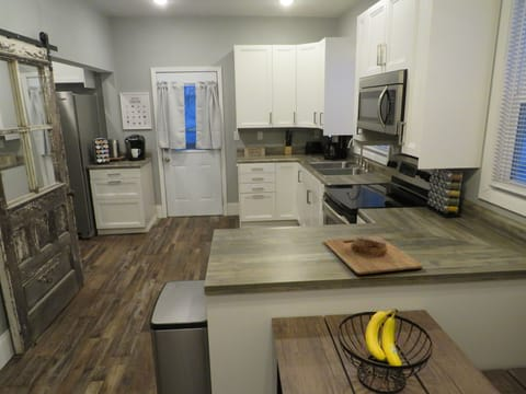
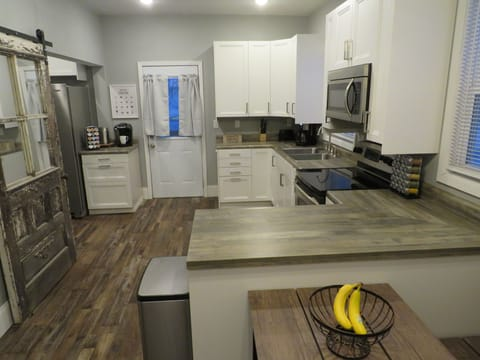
- cutting board [323,235,424,276]
